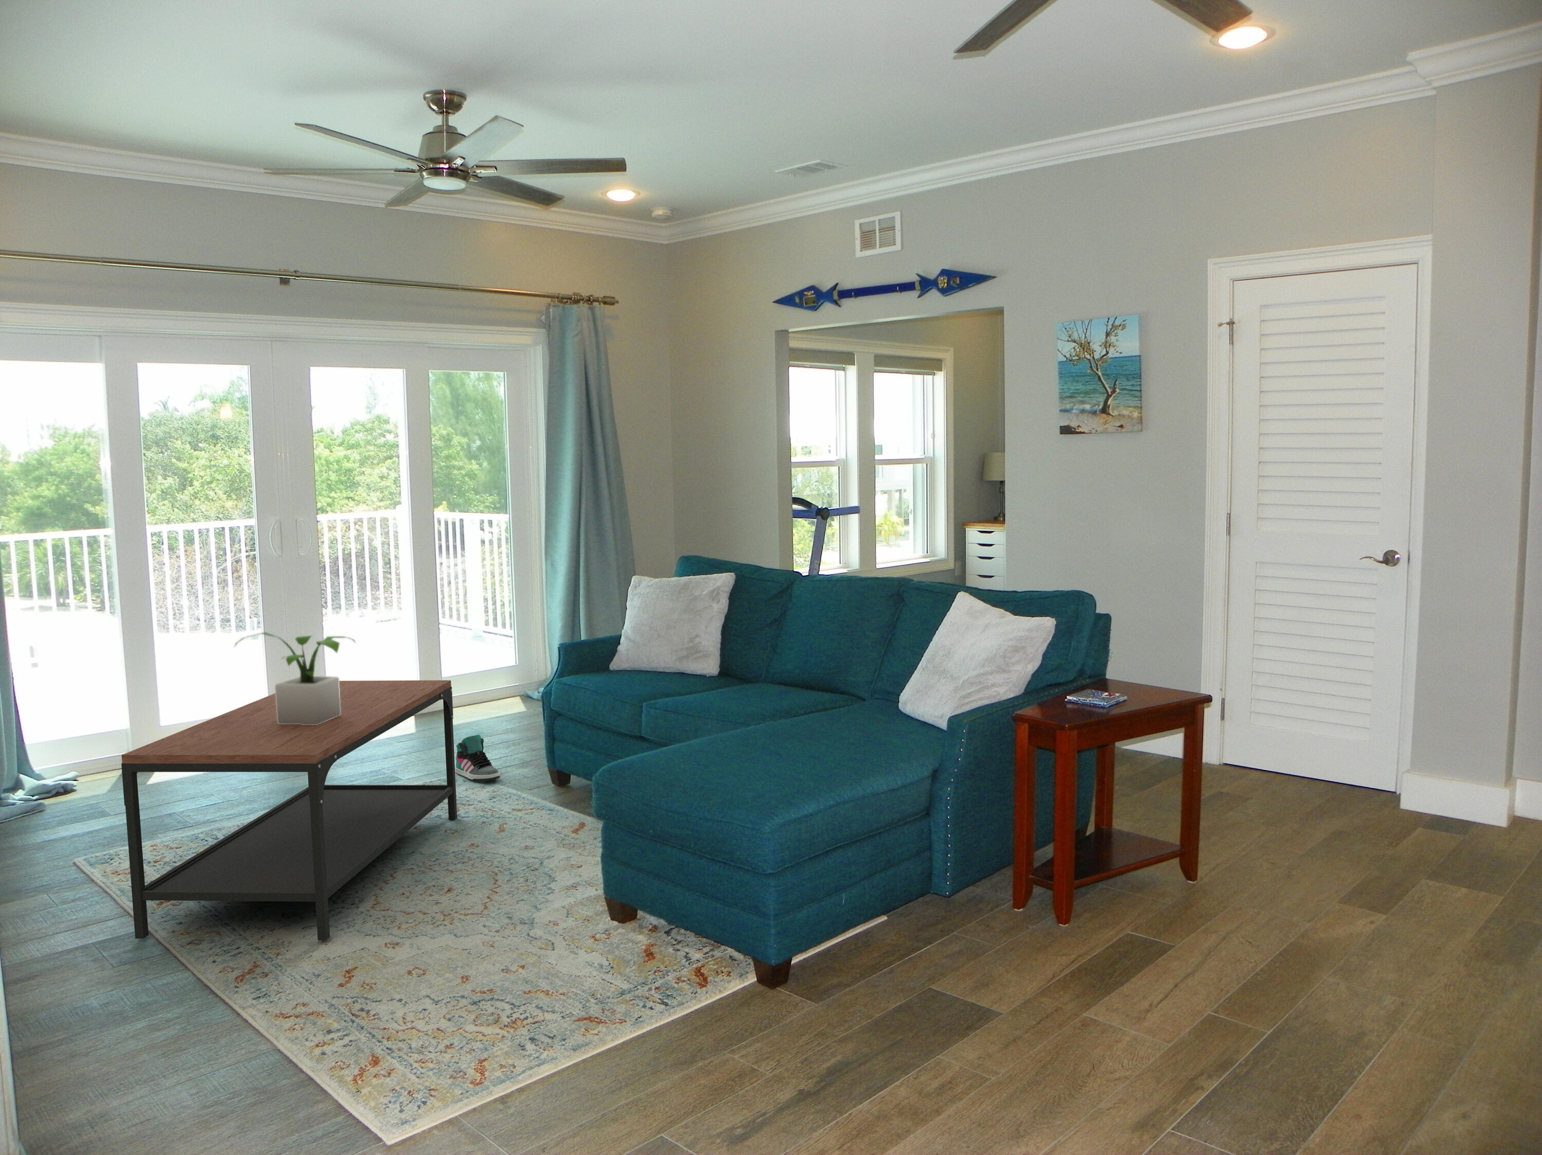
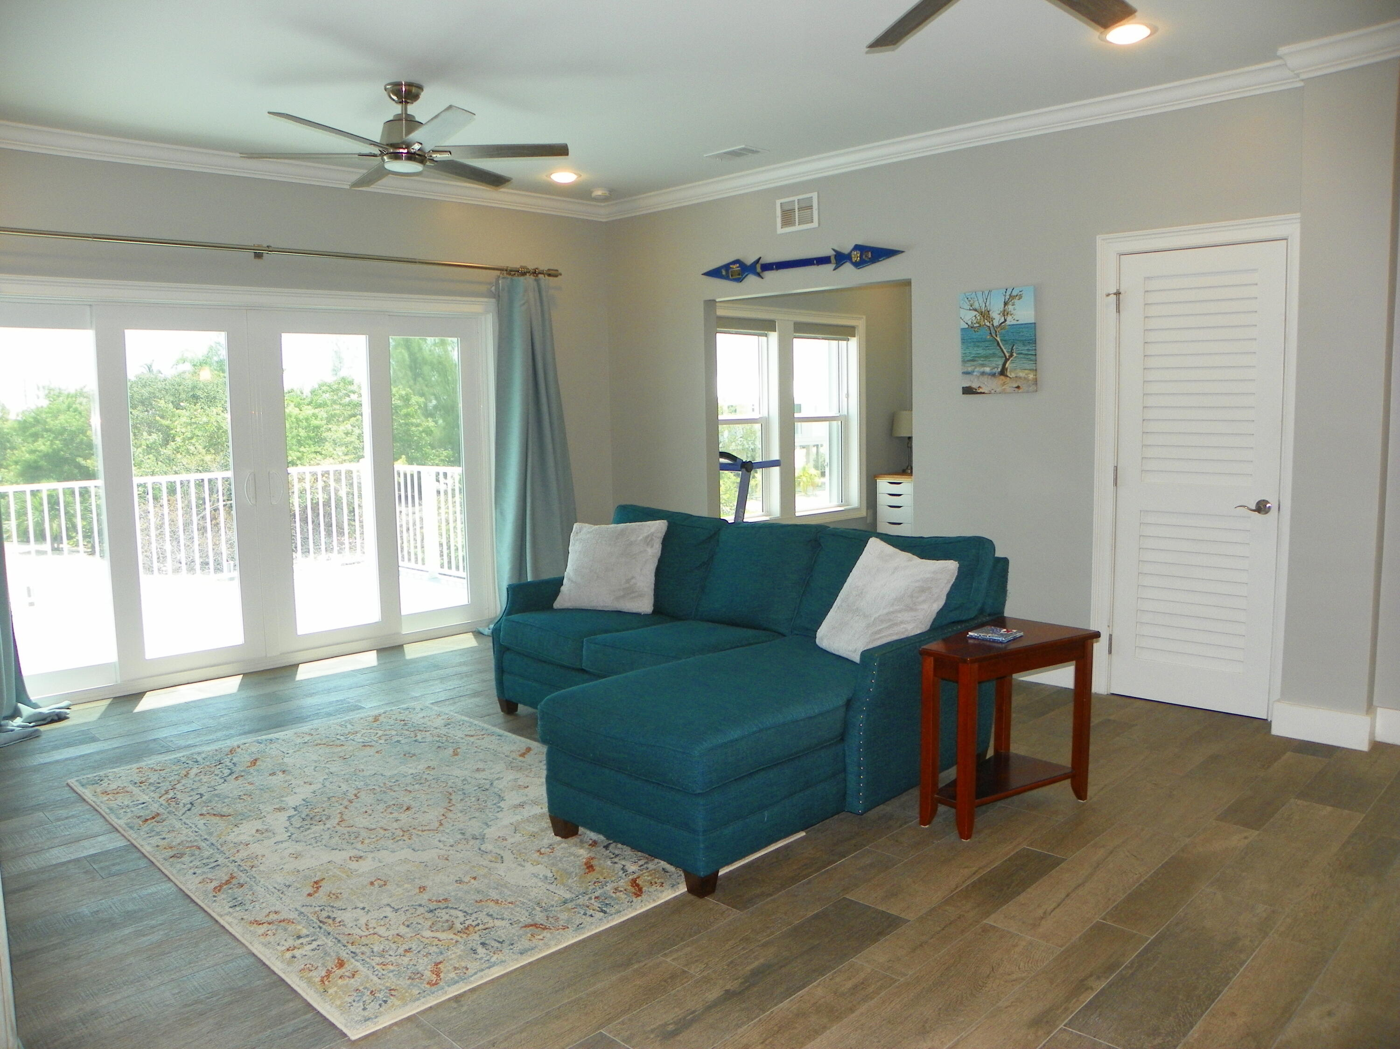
- potted plant [234,631,356,724]
- coffee table [120,679,458,941]
- sneaker [455,734,500,781]
